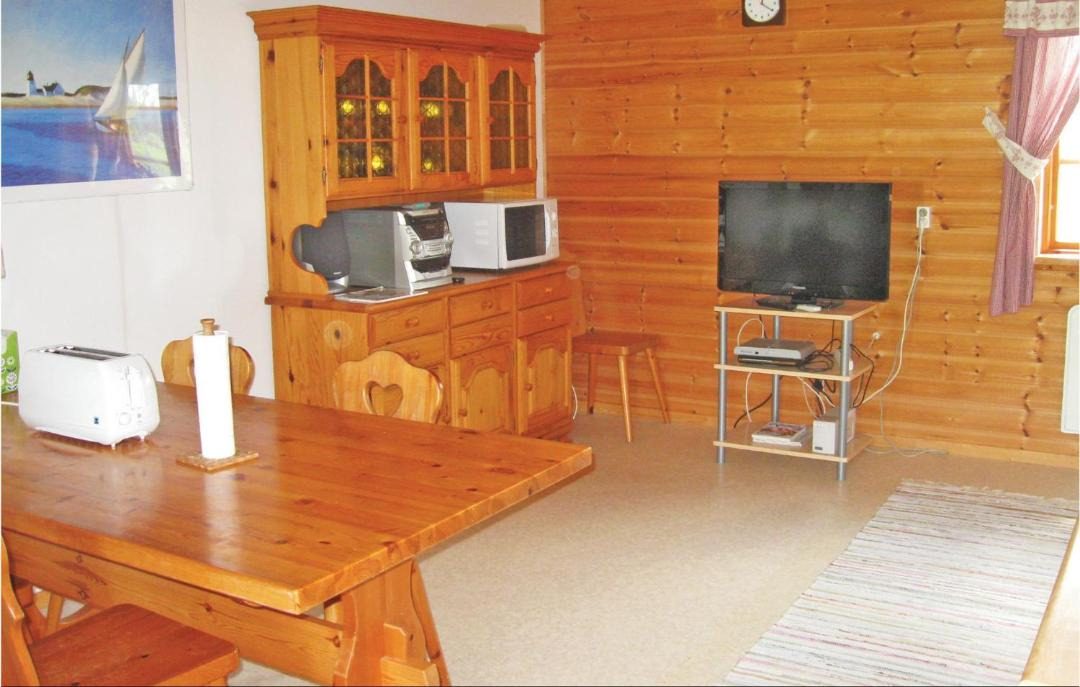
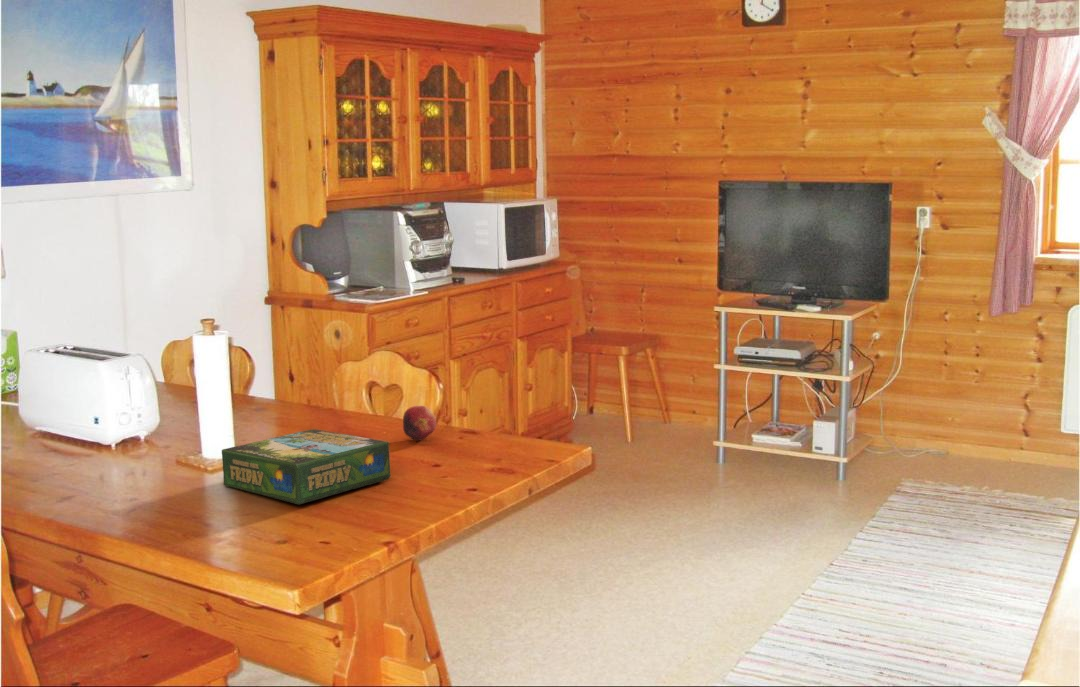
+ fruit [402,405,437,441]
+ board game [221,428,392,505]
